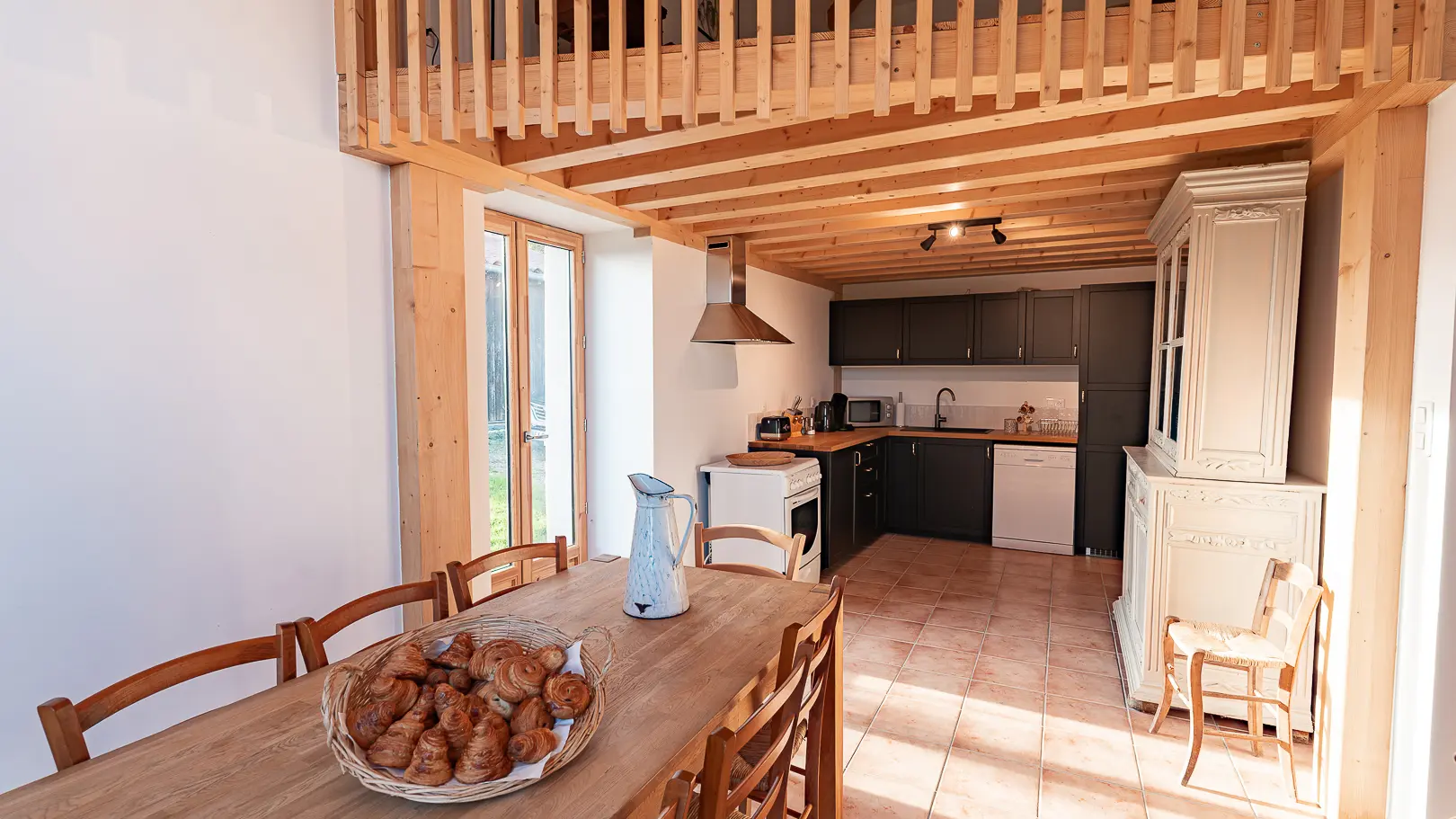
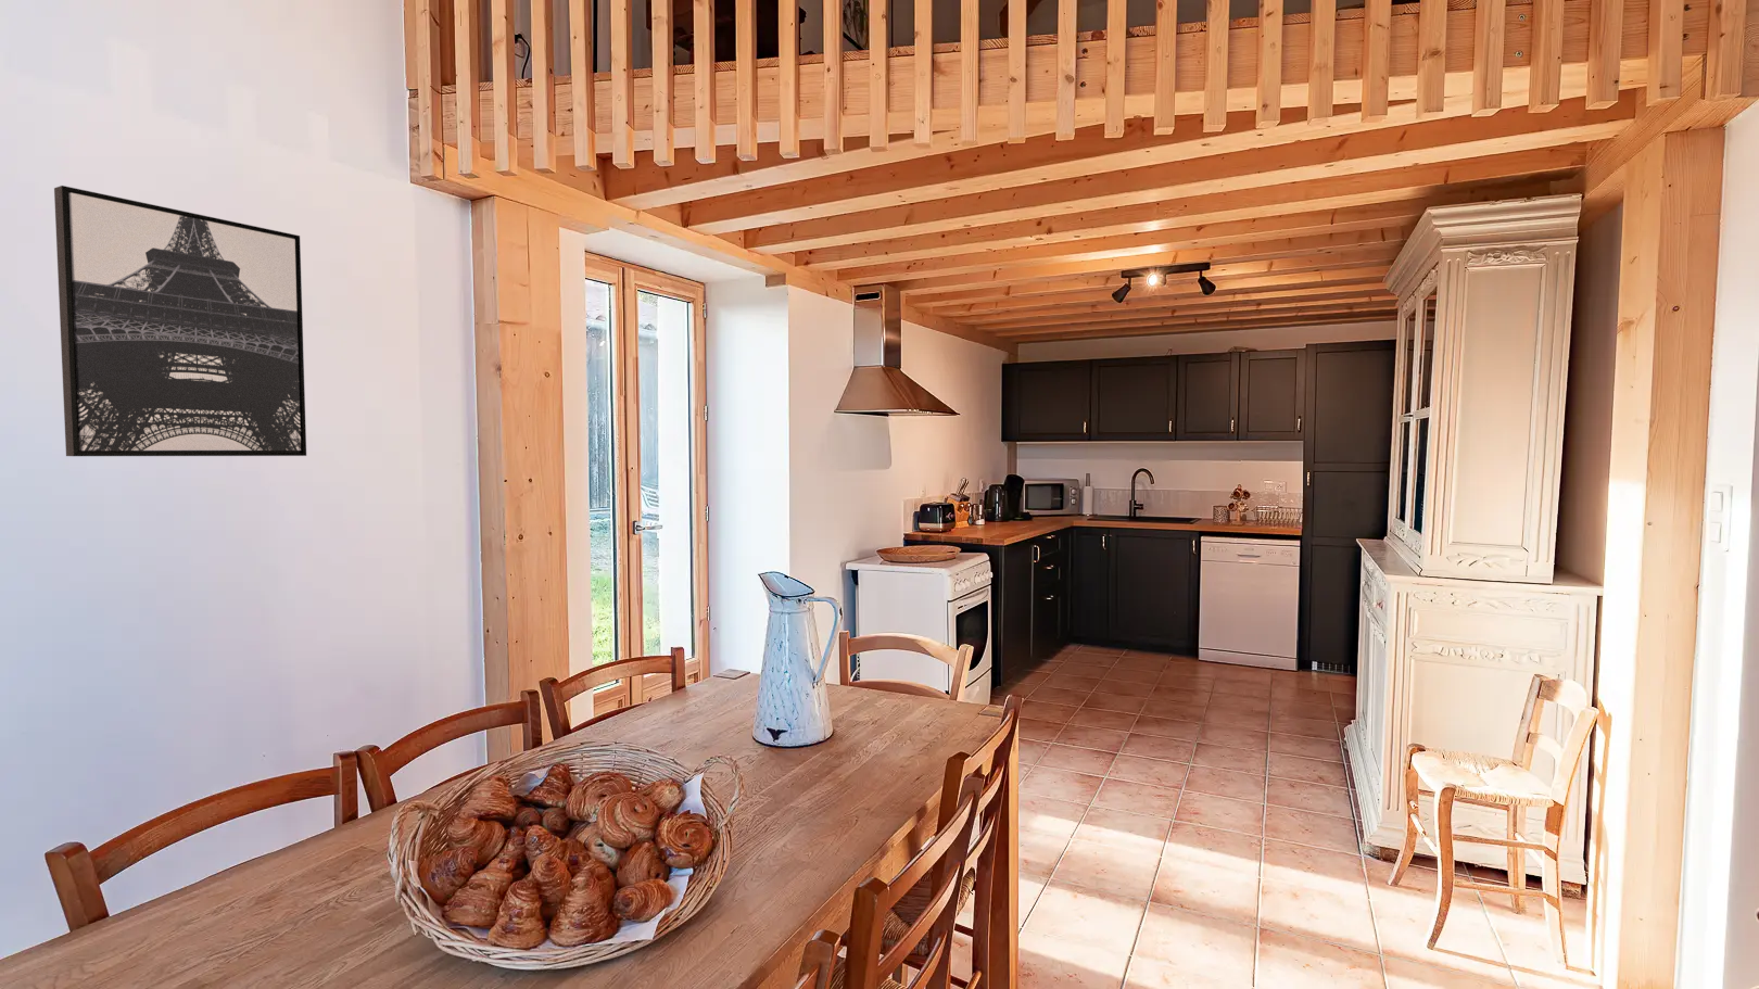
+ wall art [53,185,307,456]
